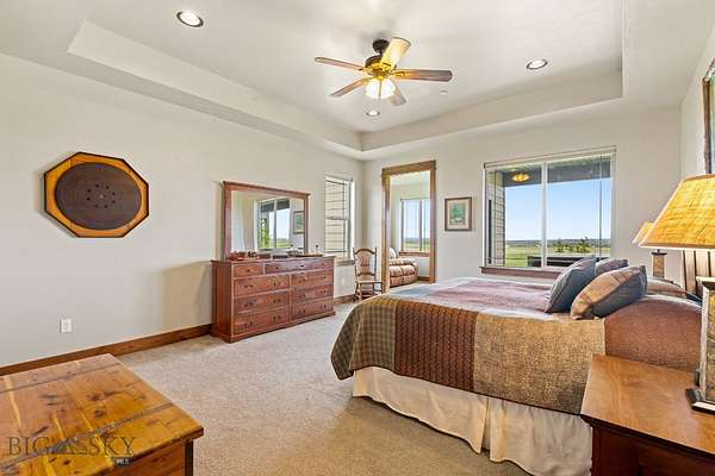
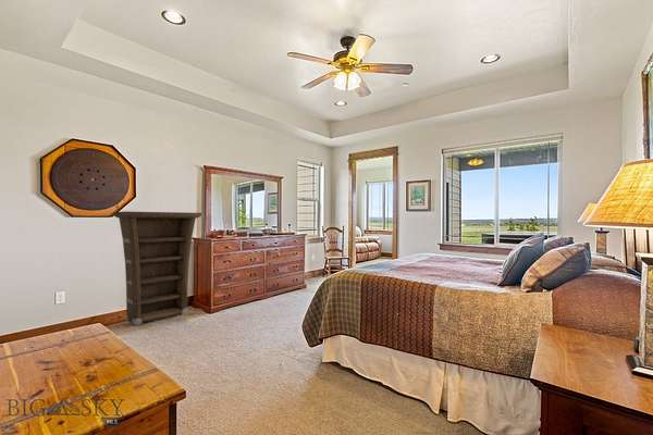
+ cabinet [112,210,202,326]
